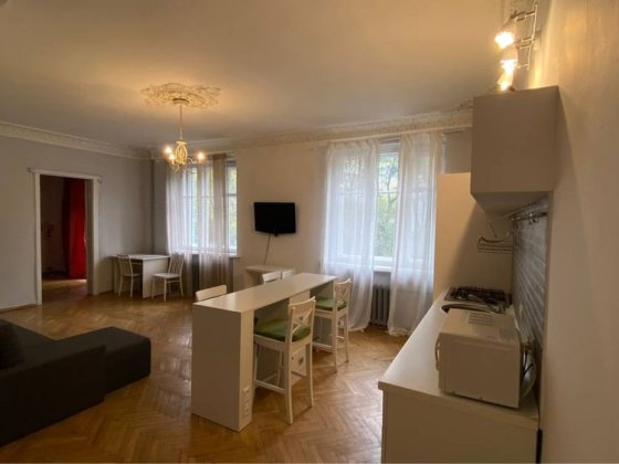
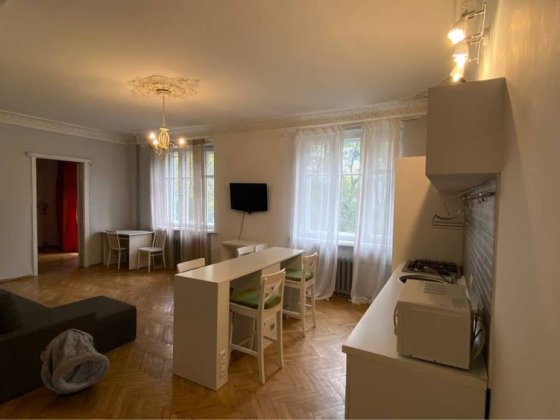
+ bag [39,328,111,395]
